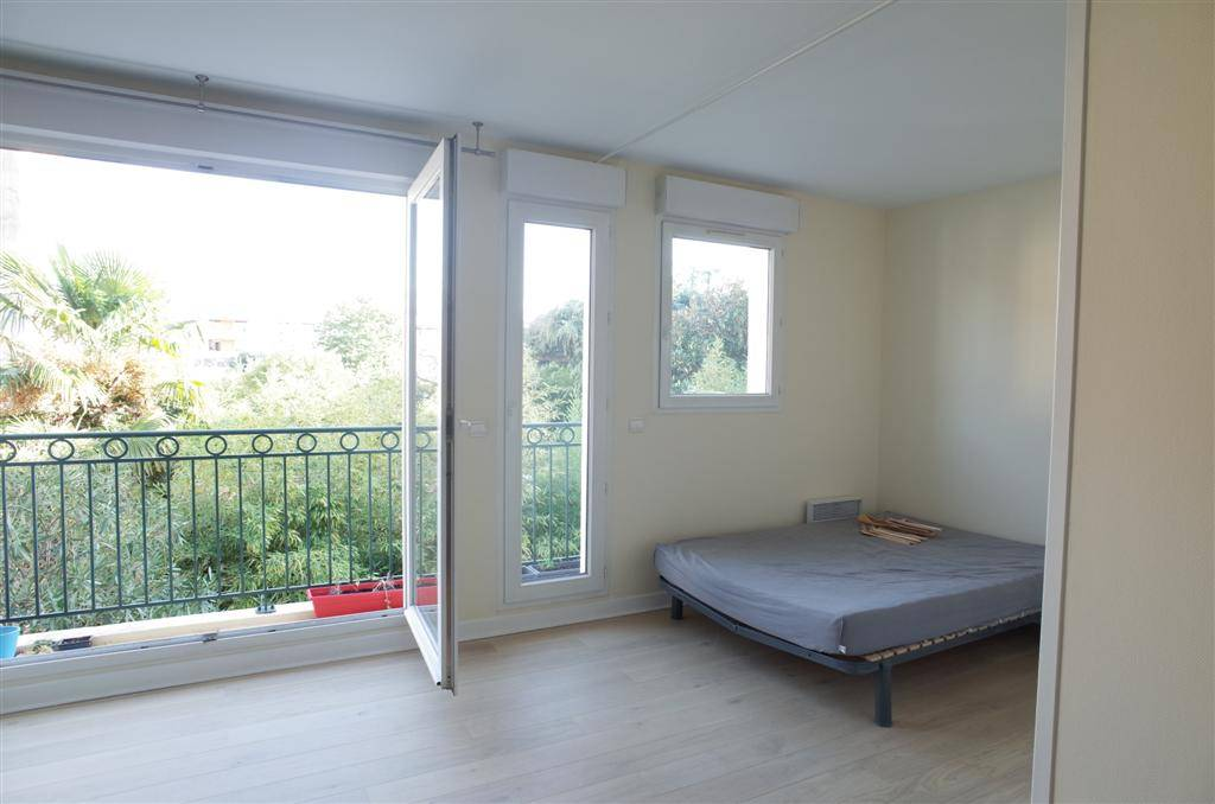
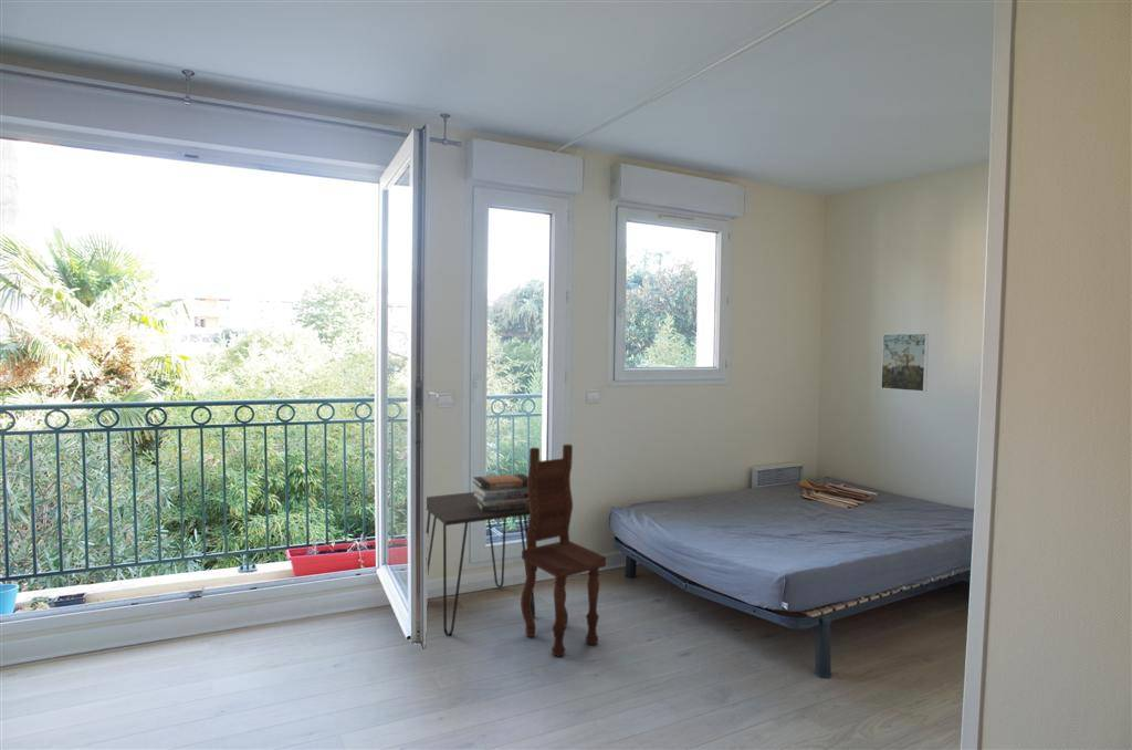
+ desk [426,491,536,637]
+ chair [520,444,607,658]
+ book stack [472,472,530,511]
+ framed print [880,333,930,393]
